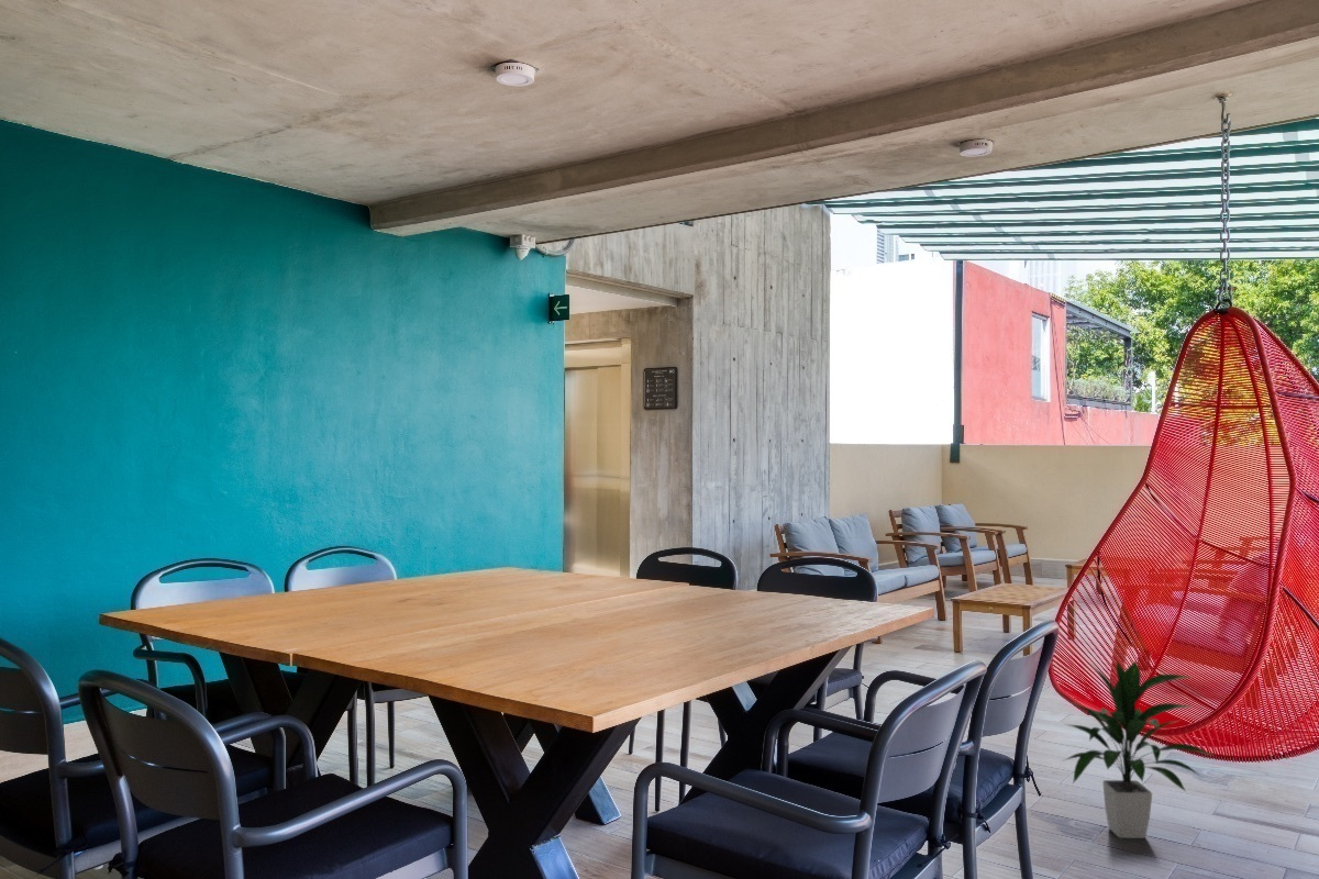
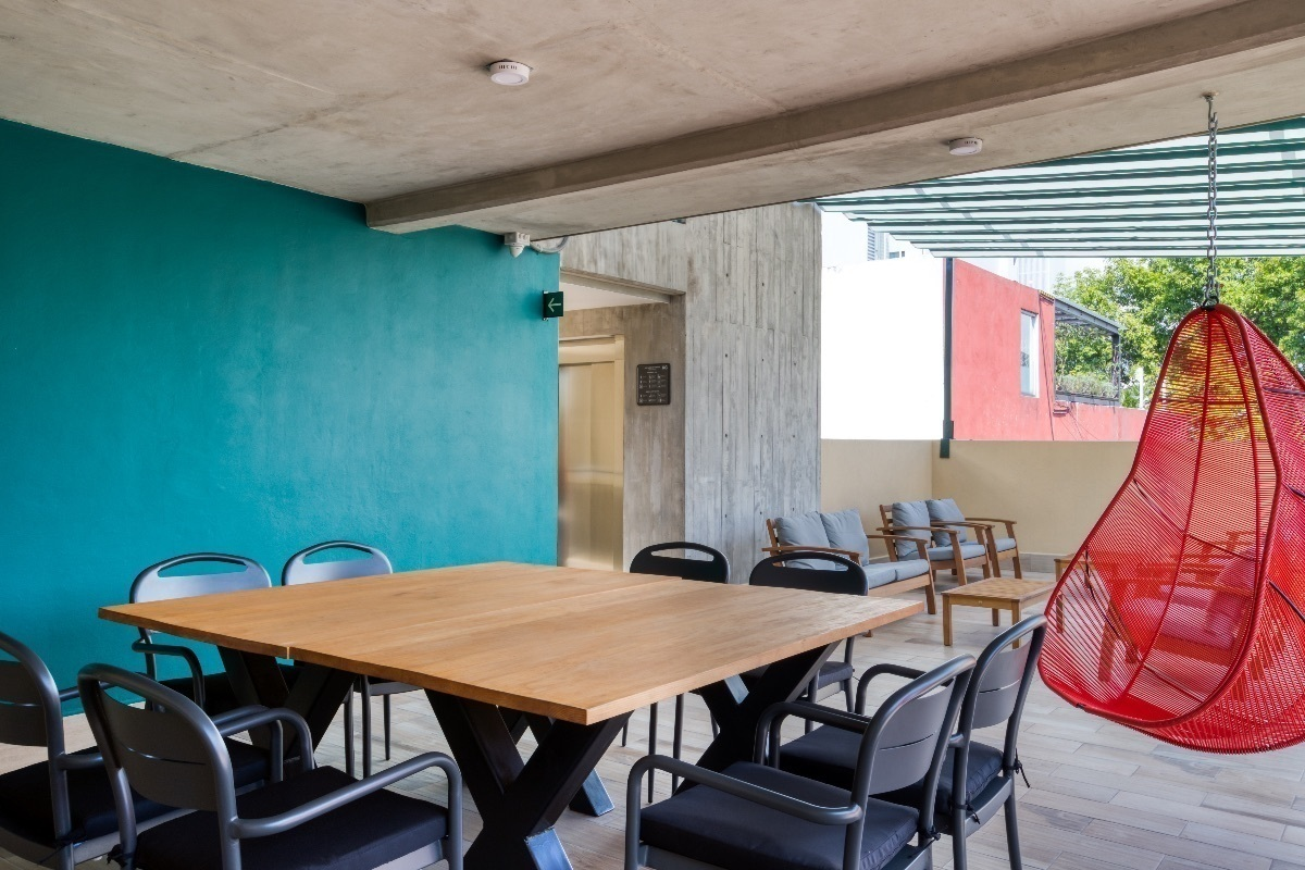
- indoor plant [1061,659,1215,839]
